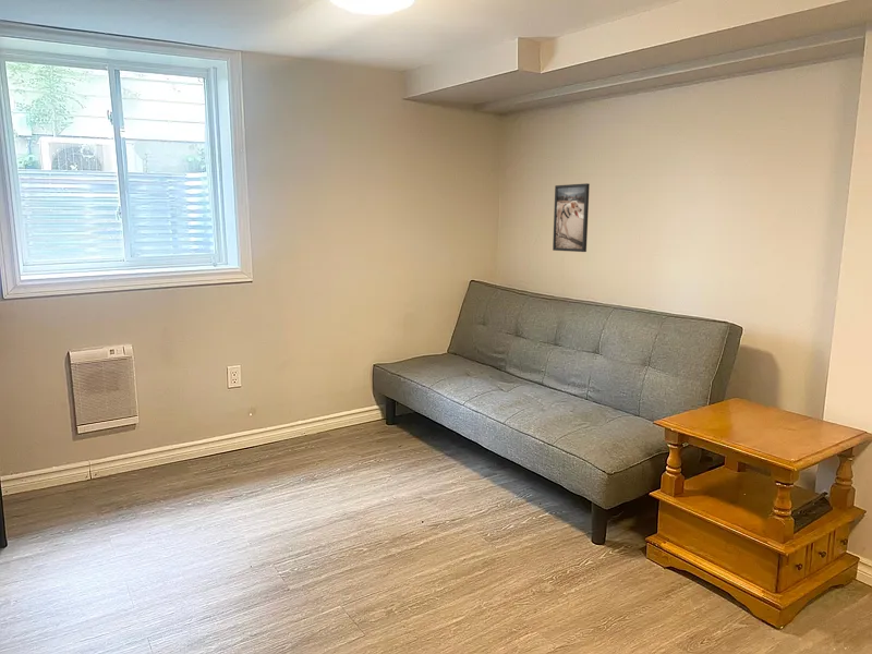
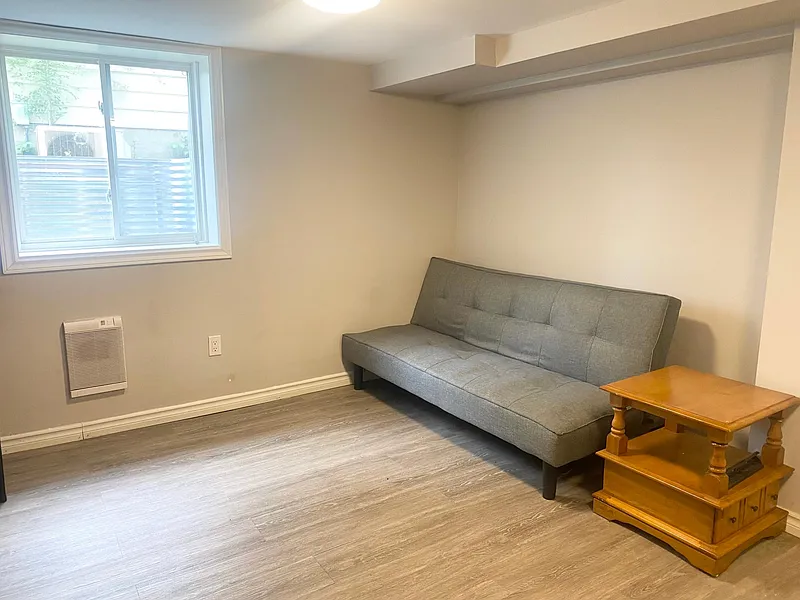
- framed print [552,182,591,253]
